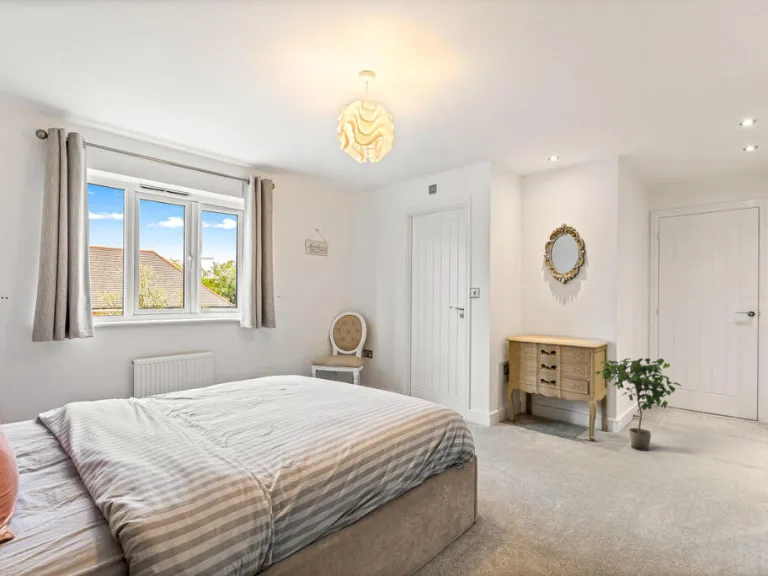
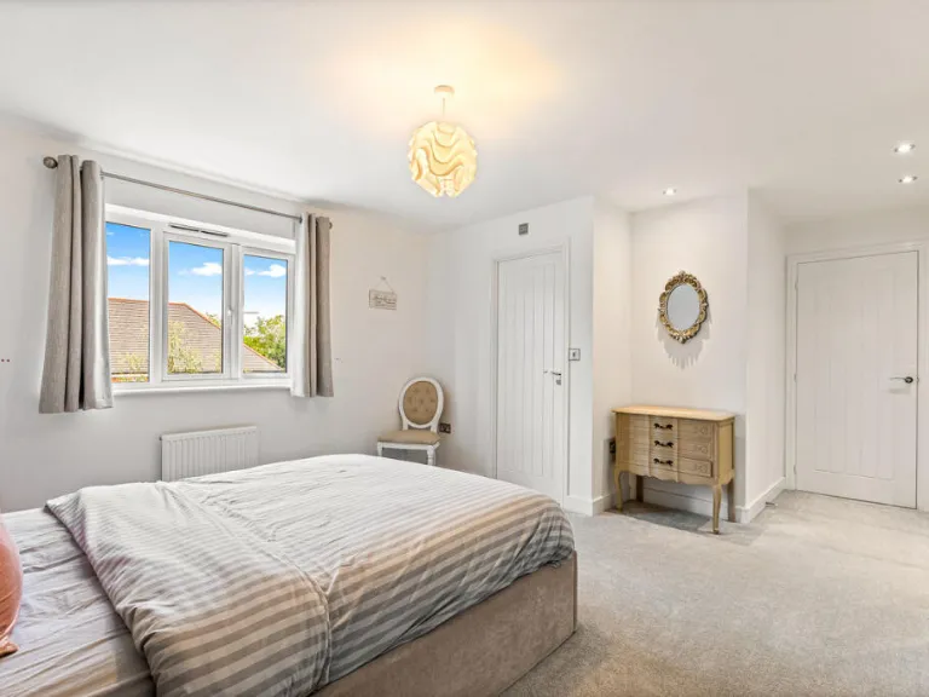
- potted plant [593,357,682,452]
